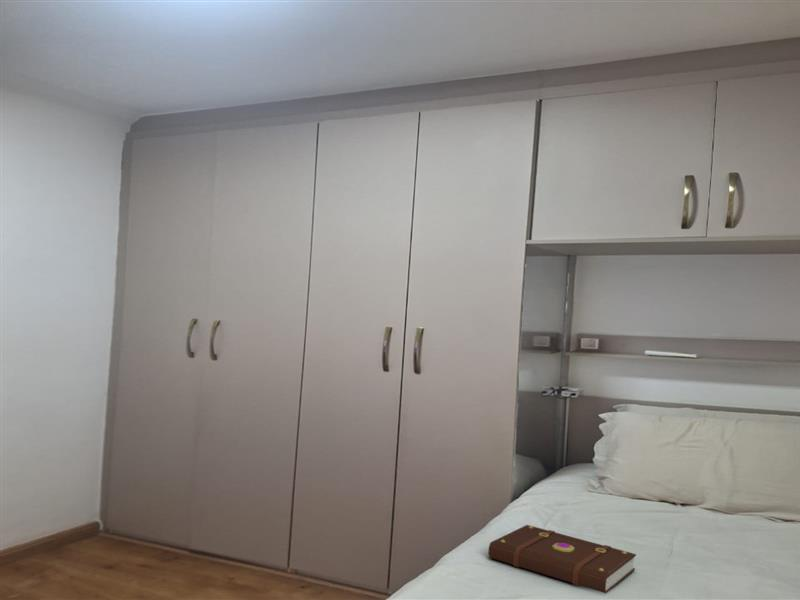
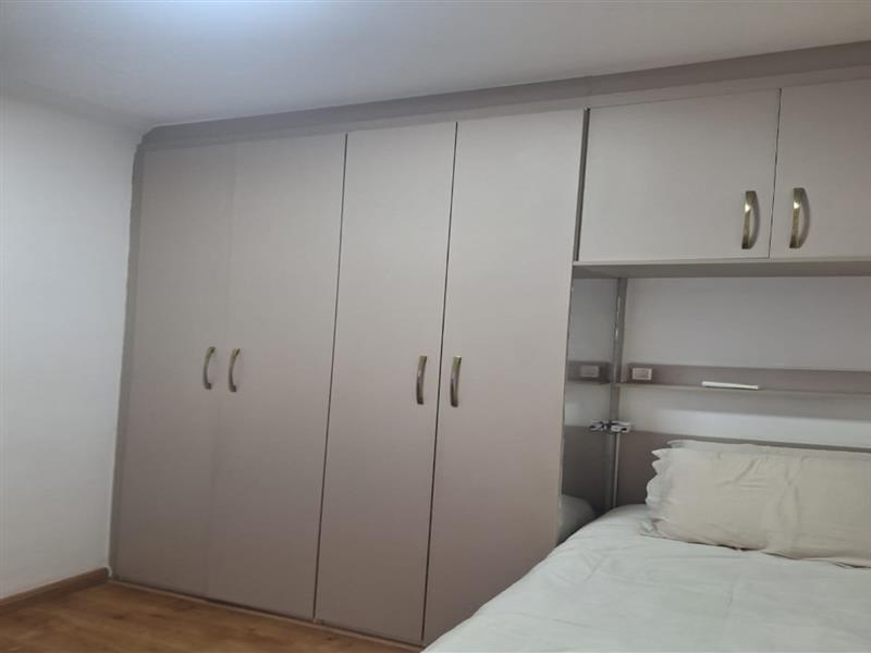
- book [487,524,637,594]
